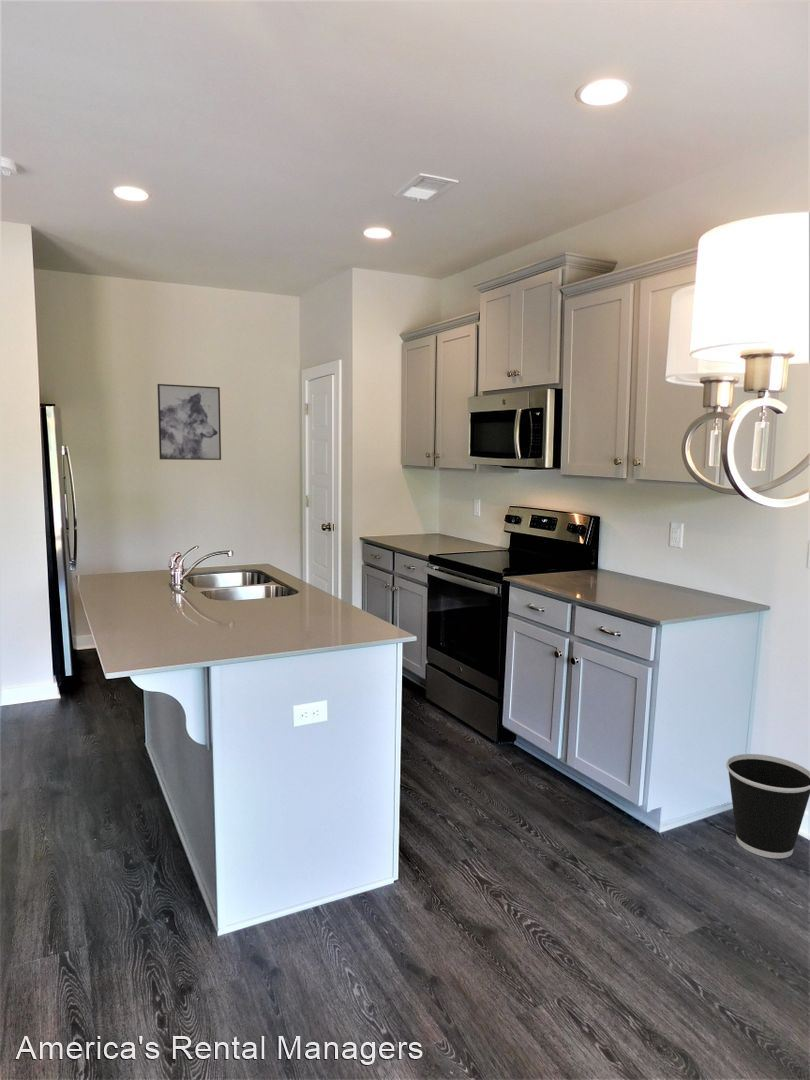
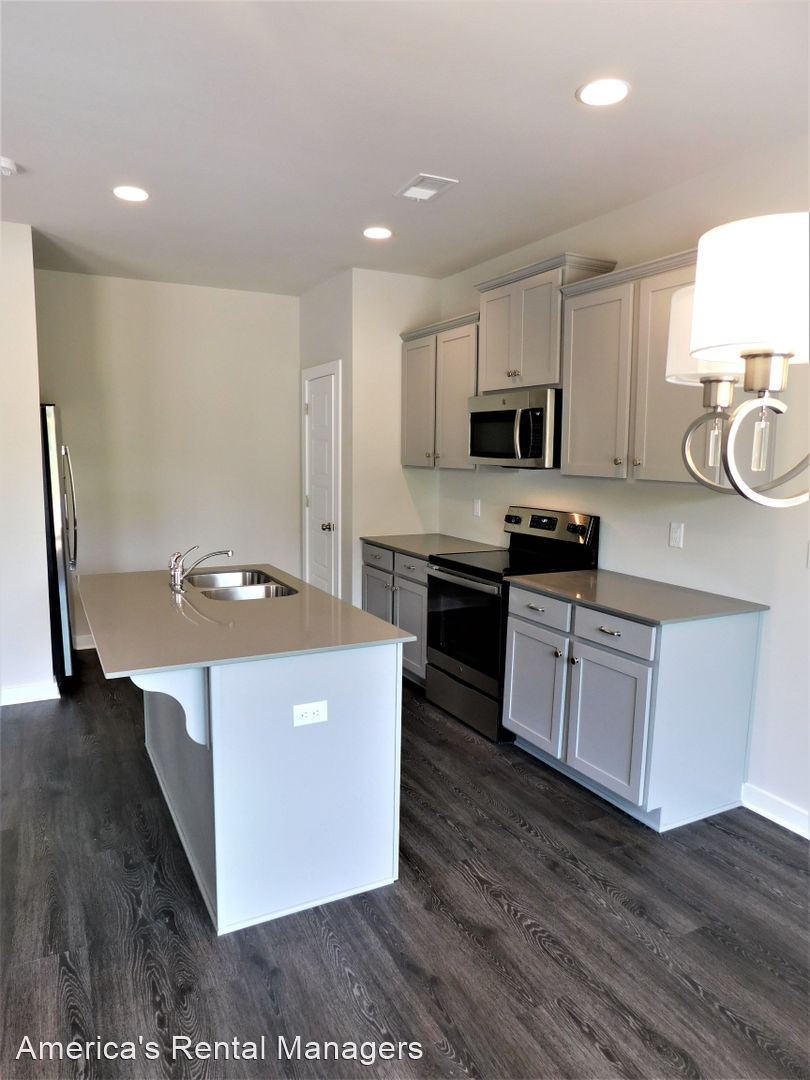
- wastebasket [725,753,810,859]
- wall art [156,383,222,461]
